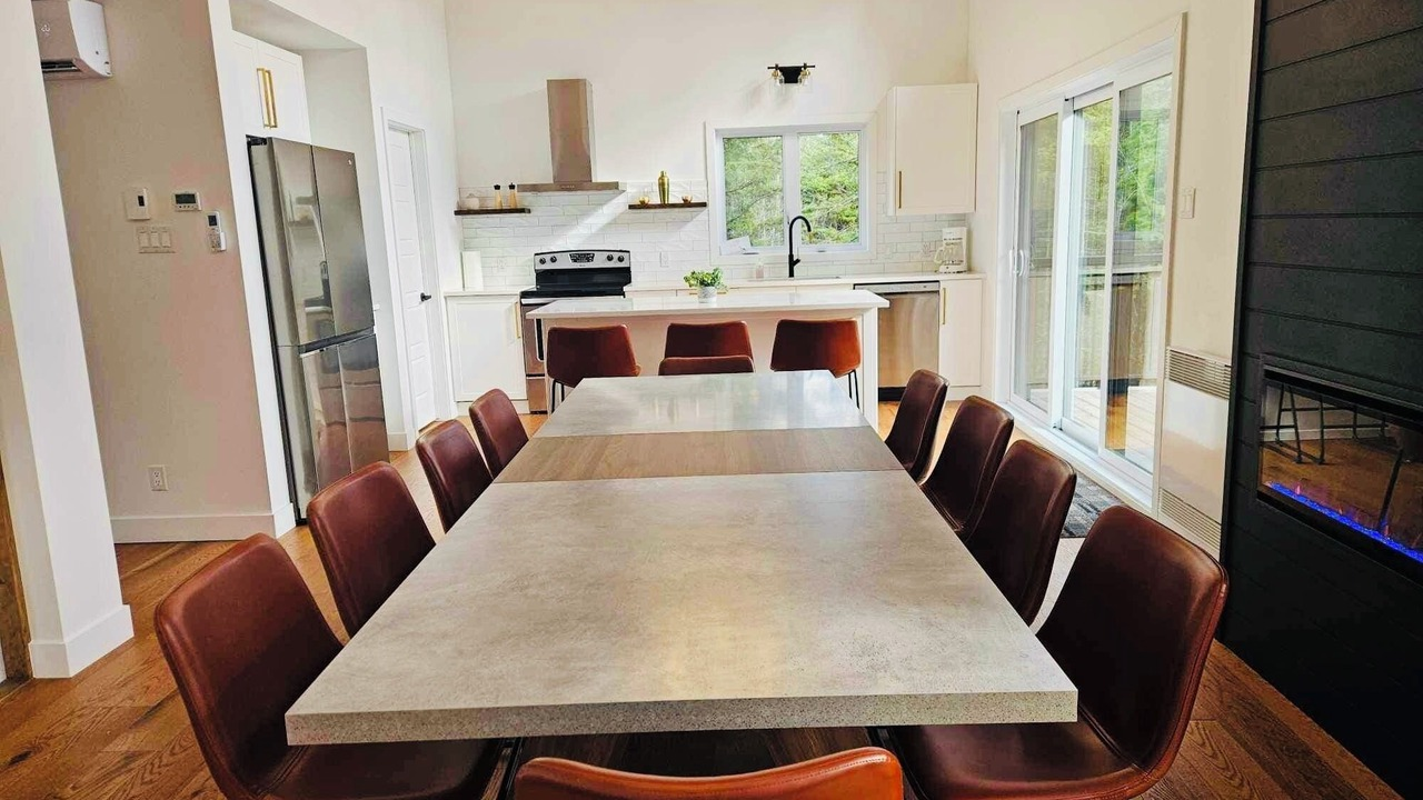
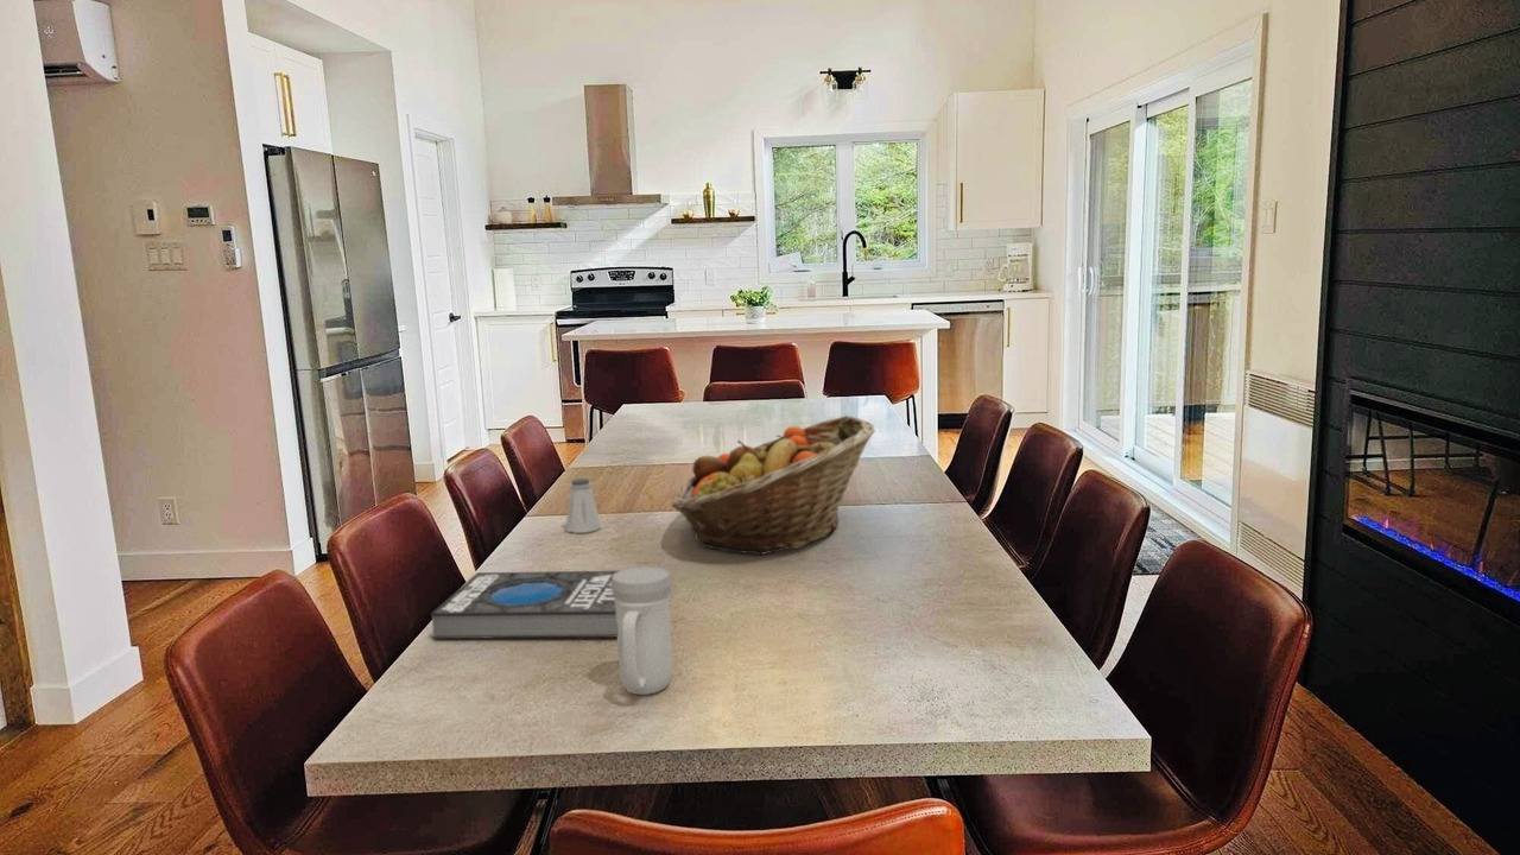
+ book [429,570,619,640]
+ saltshaker [564,477,602,534]
+ fruit basket [670,414,876,556]
+ mug [612,565,674,696]
